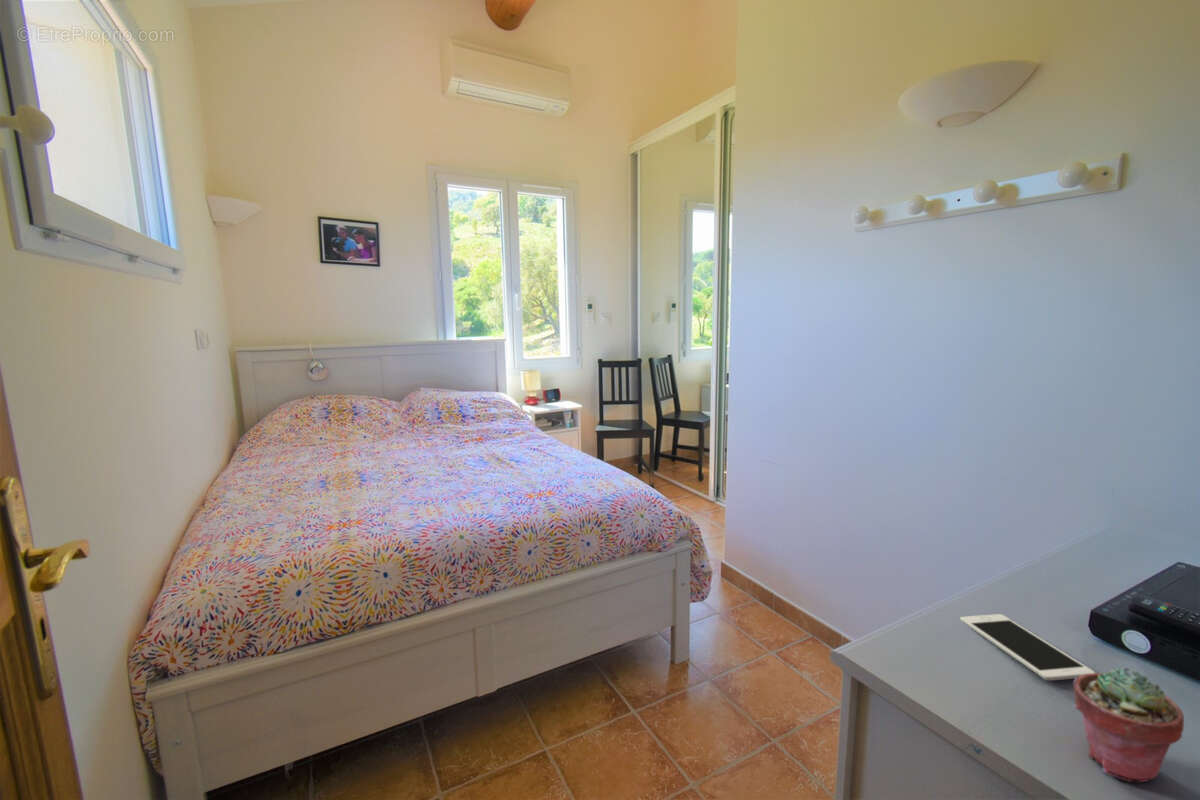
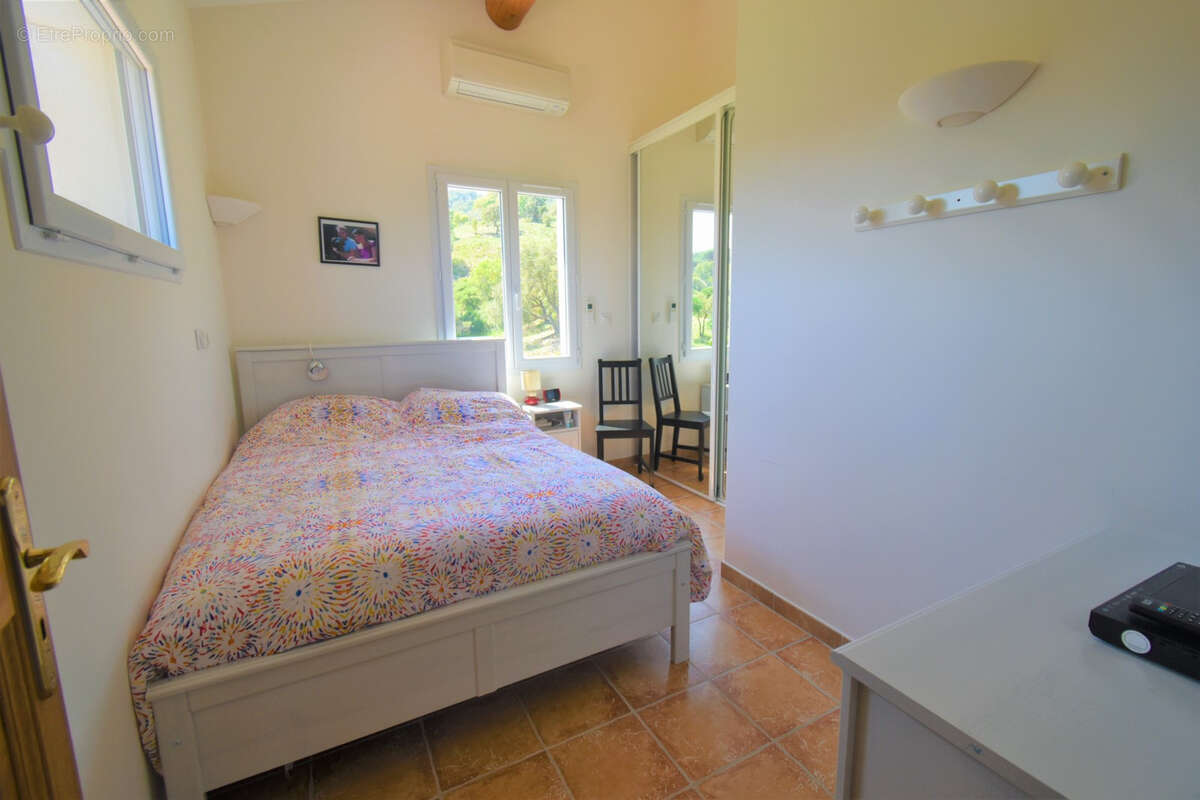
- cell phone [959,613,1096,681]
- potted succulent [1072,667,1185,783]
